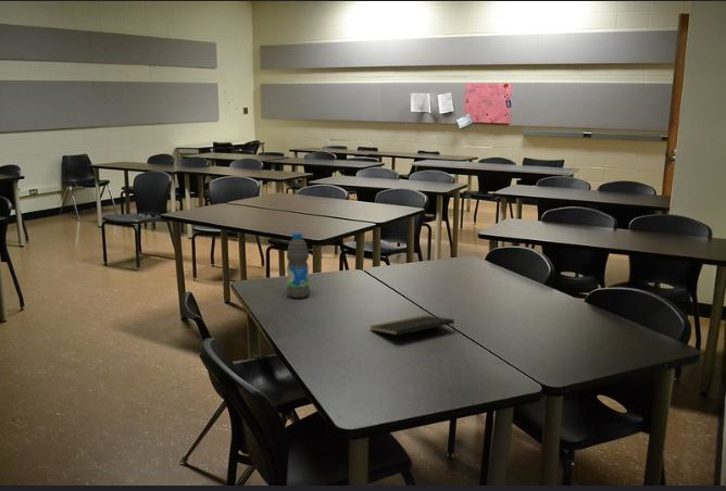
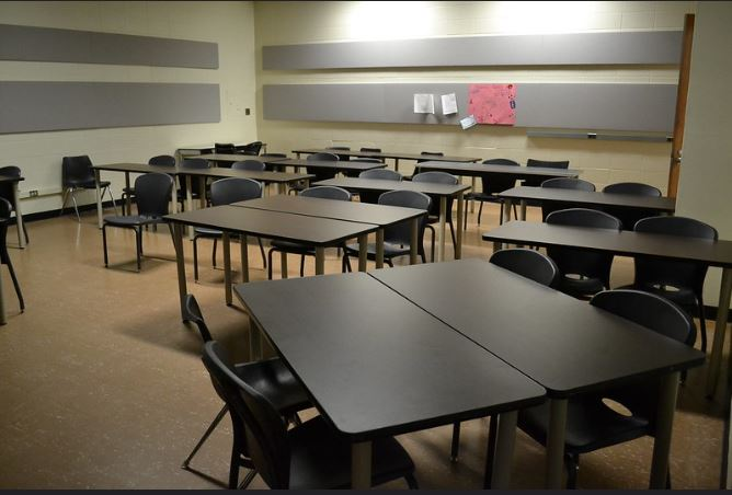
- water bottle [286,232,311,299]
- notepad [368,314,456,337]
